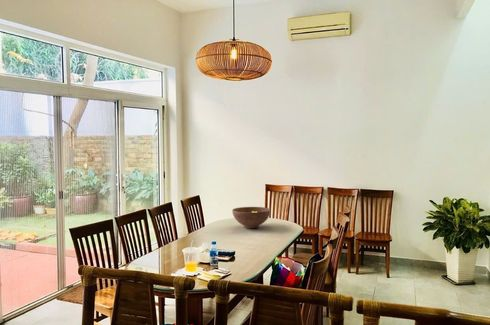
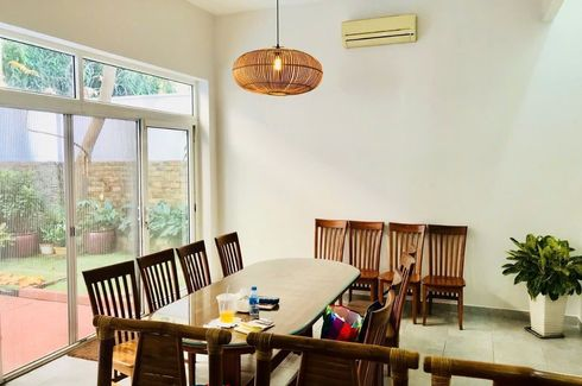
- fruit bowl [231,206,271,229]
